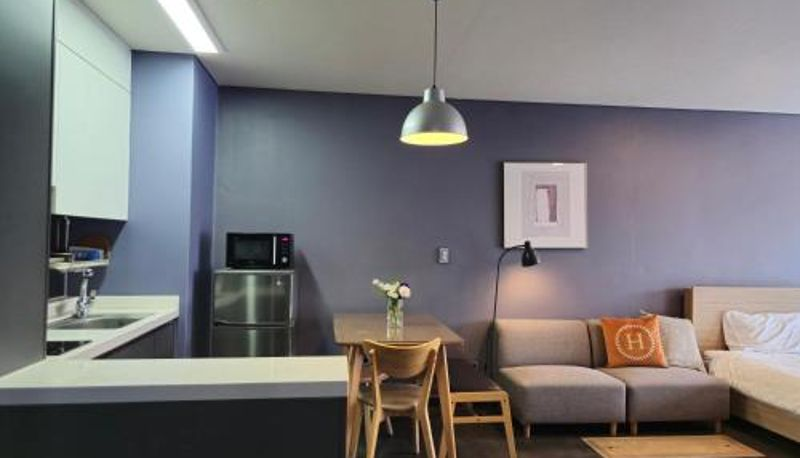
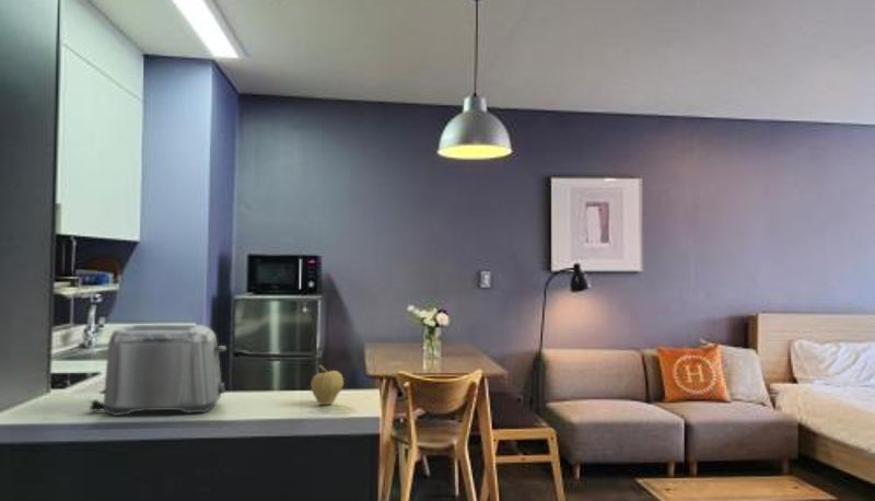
+ toaster [88,324,228,417]
+ fruit [310,364,345,406]
